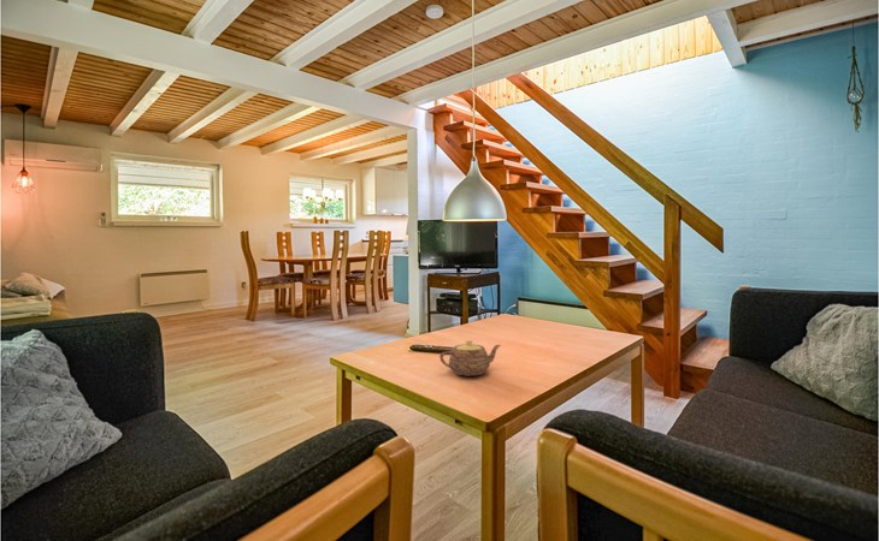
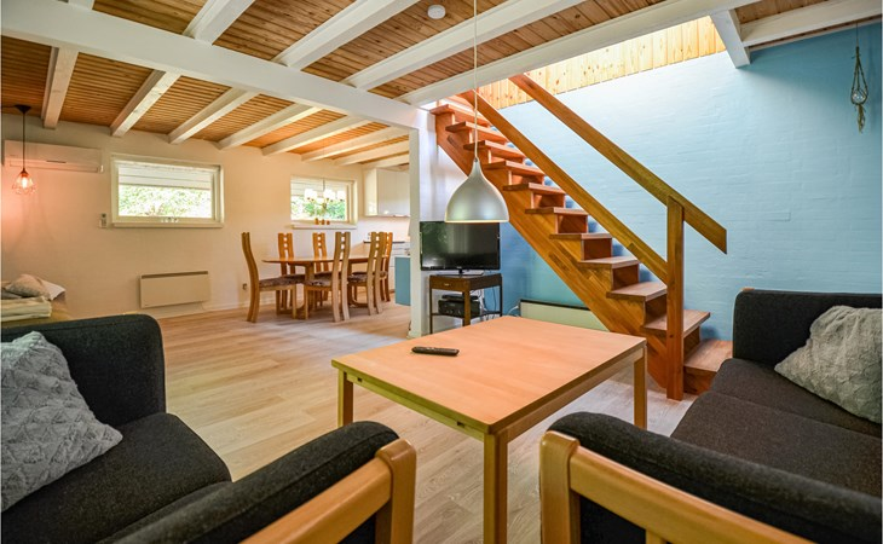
- teapot [438,339,502,377]
